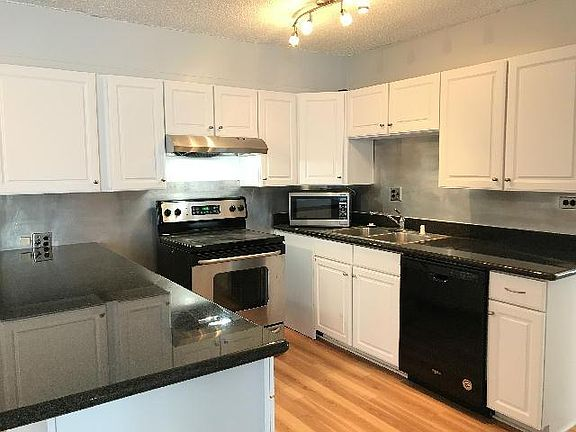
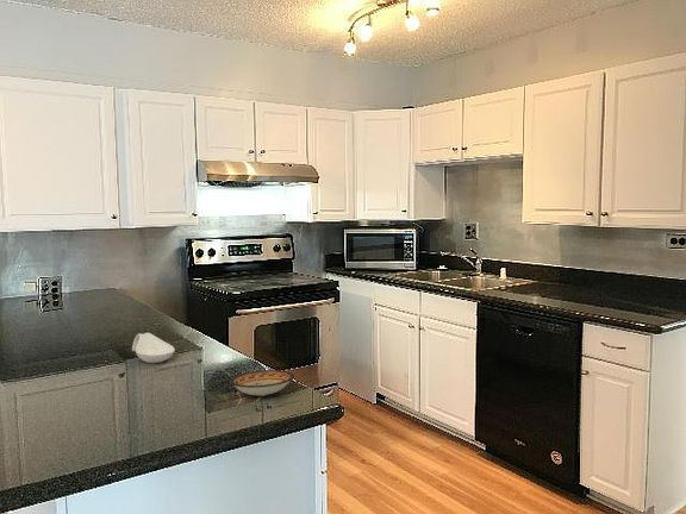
+ bowl [229,369,295,397]
+ spoon rest [131,332,176,364]
